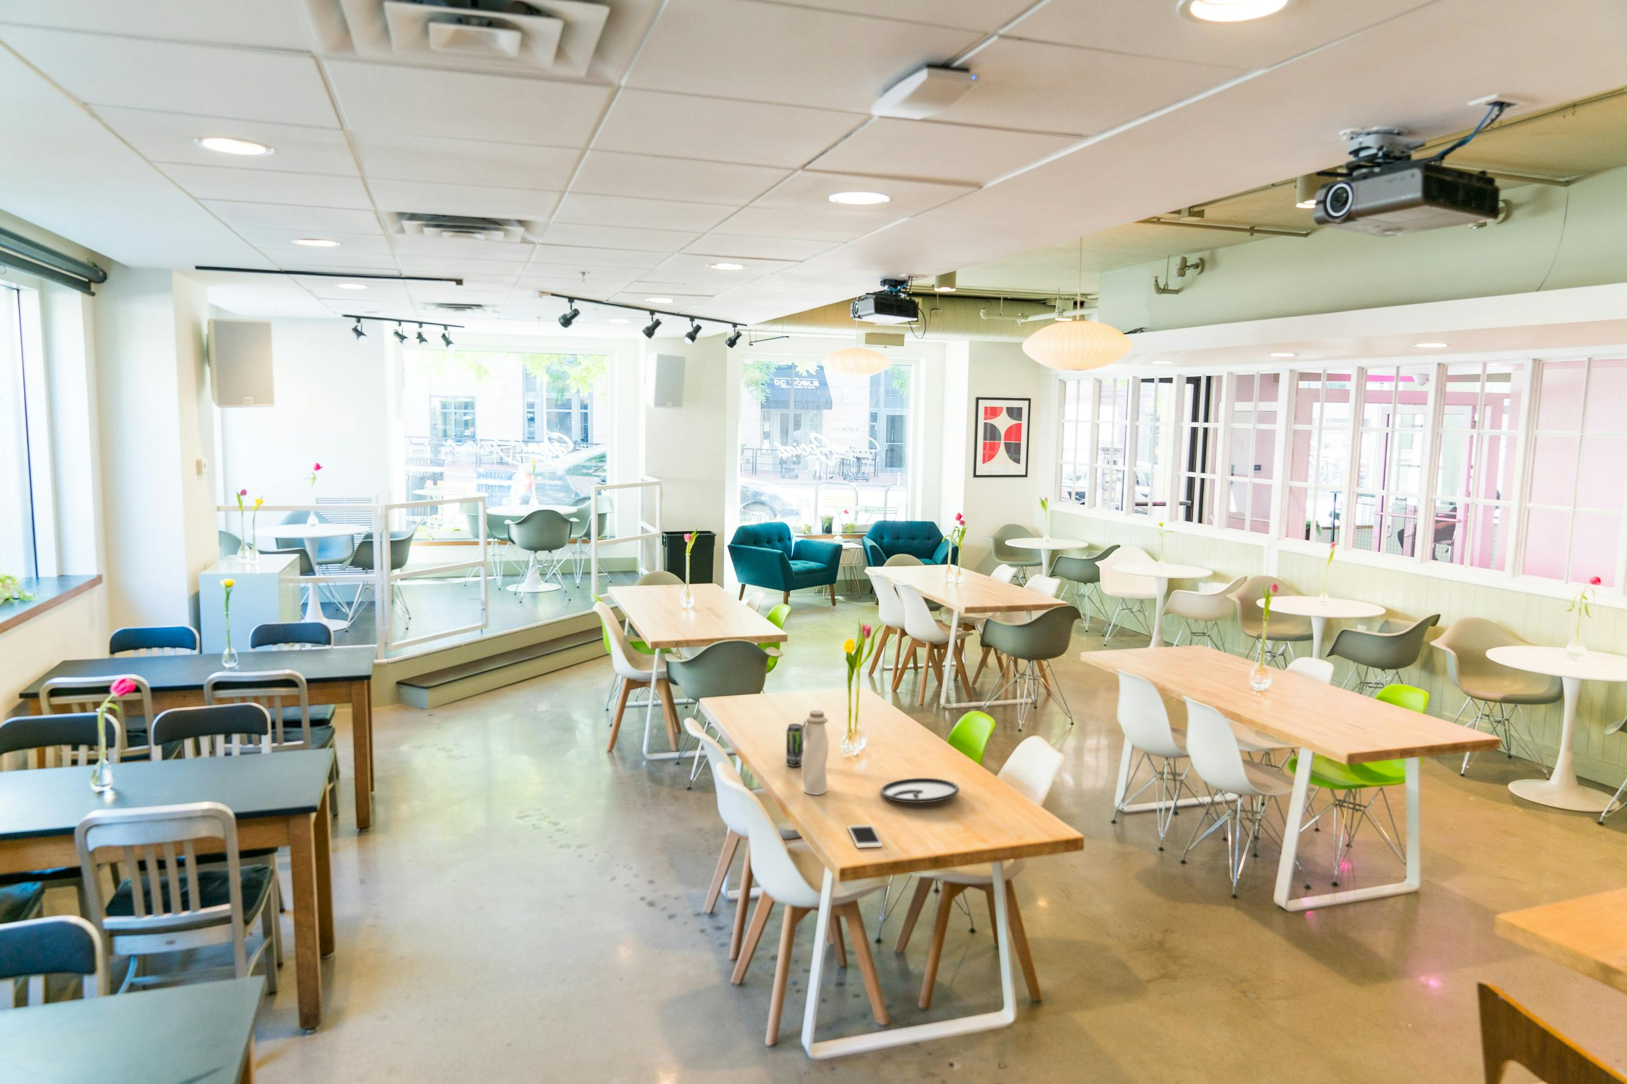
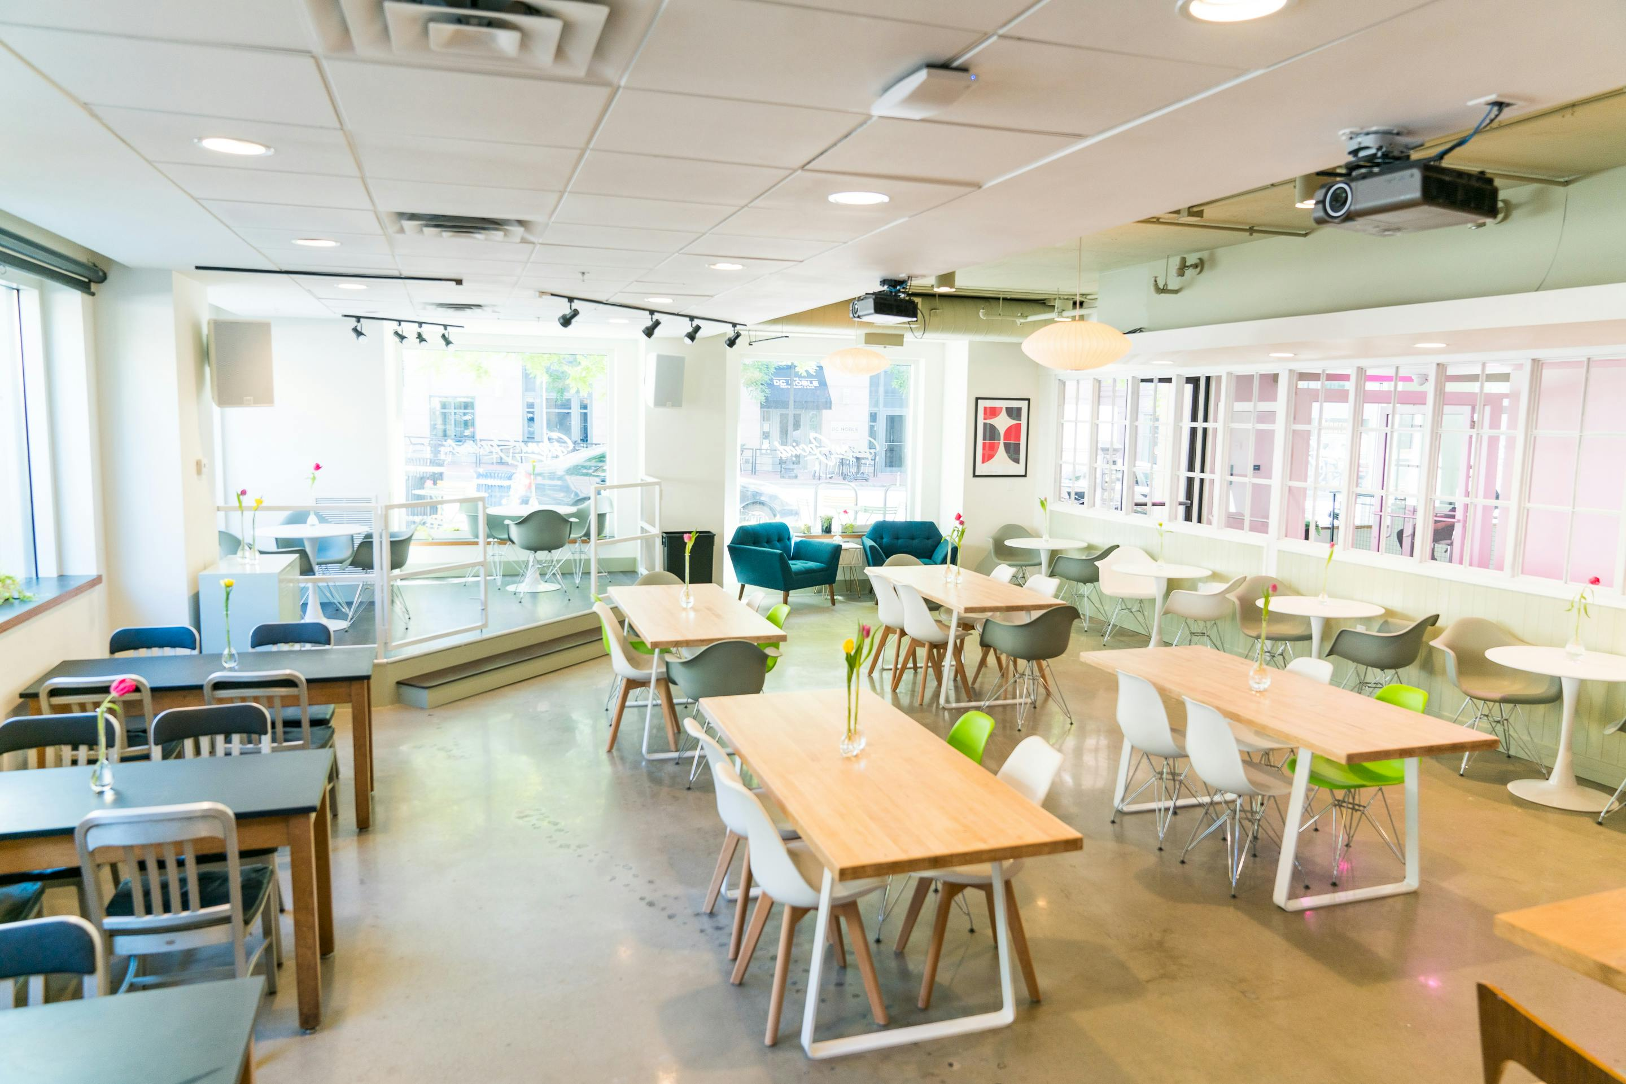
- plate [880,778,960,803]
- cell phone [847,824,883,849]
- water bottle [800,710,829,796]
- beverage can [786,722,804,767]
